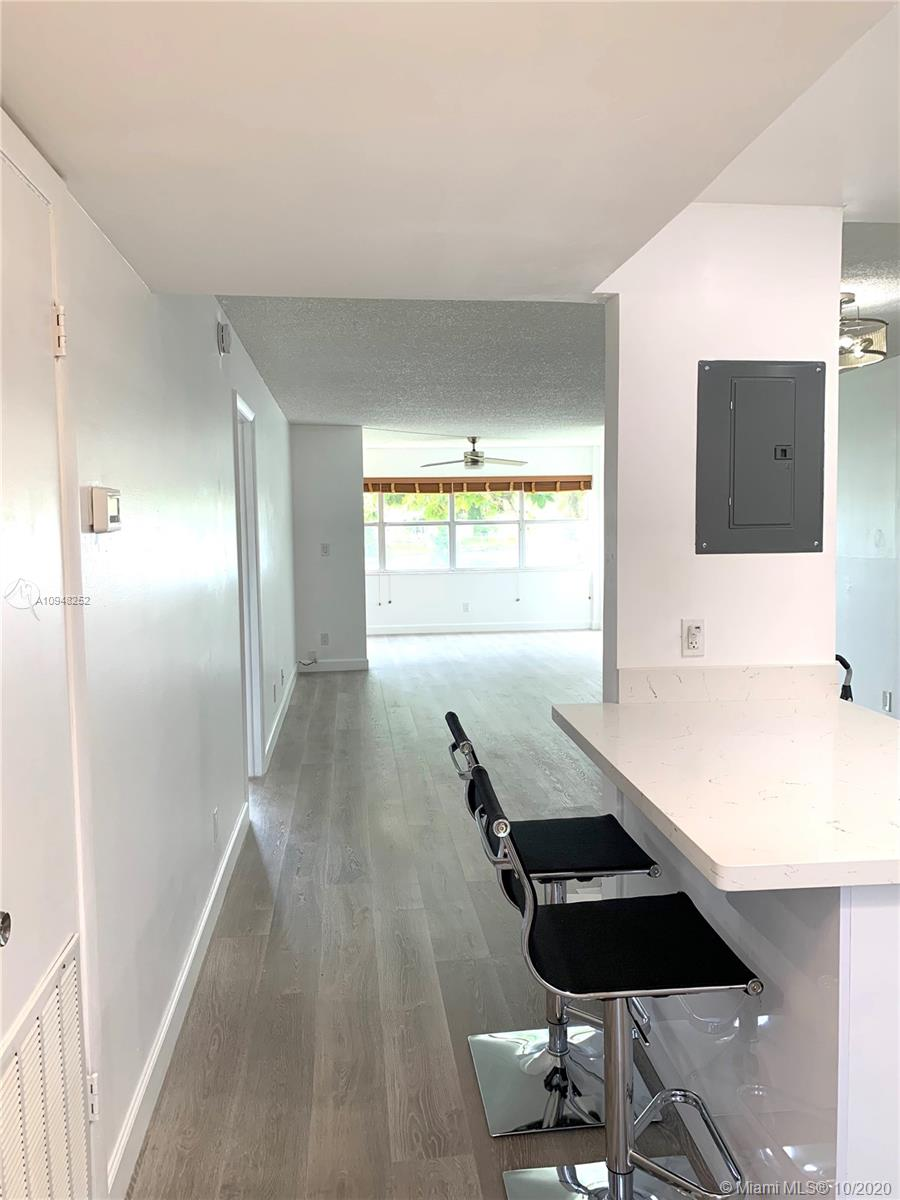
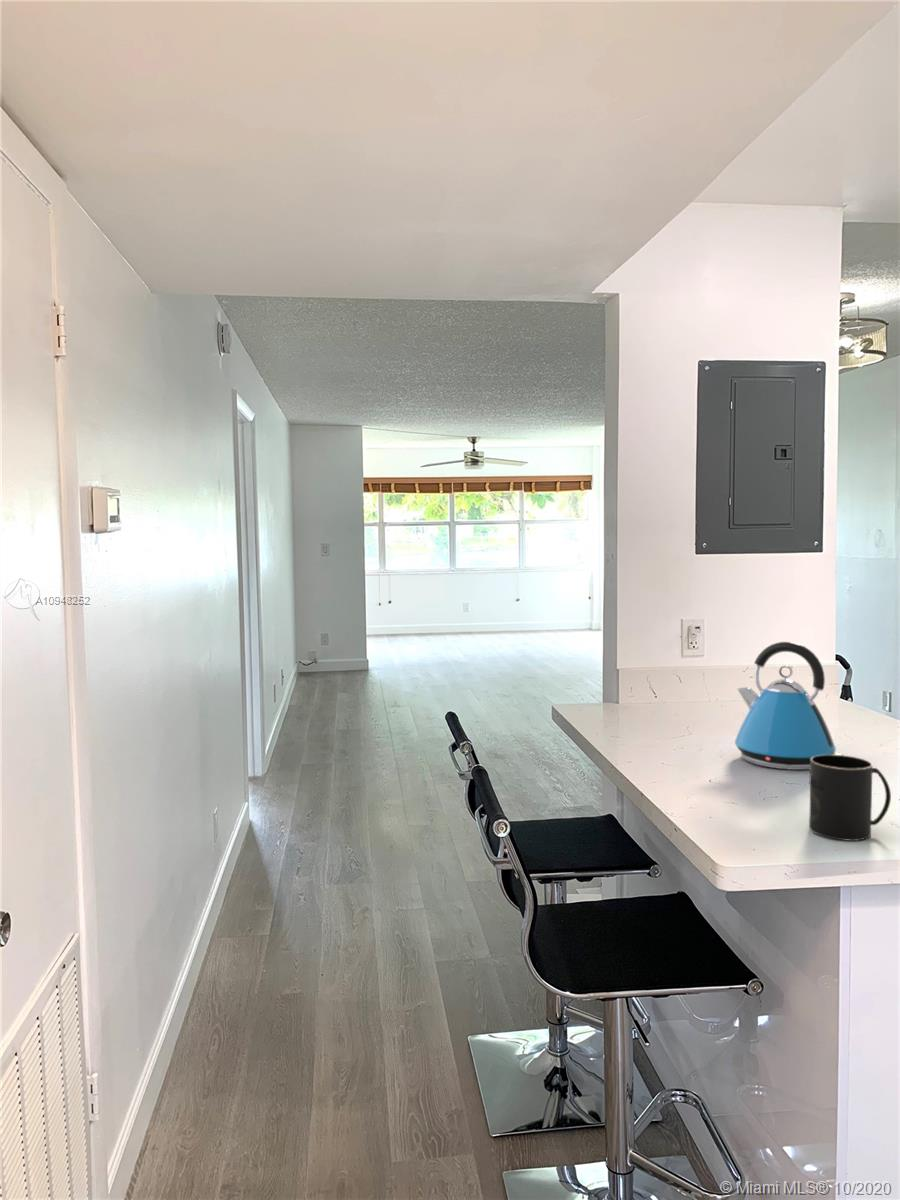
+ kettle [734,641,844,771]
+ mug [808,754,892,842]
